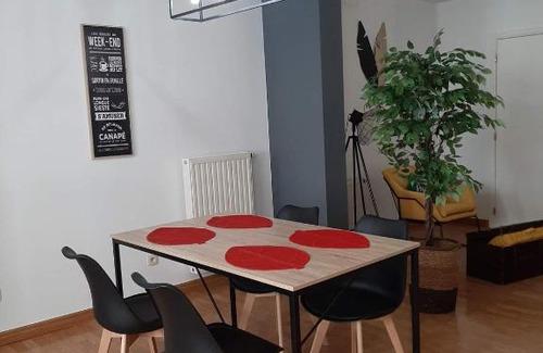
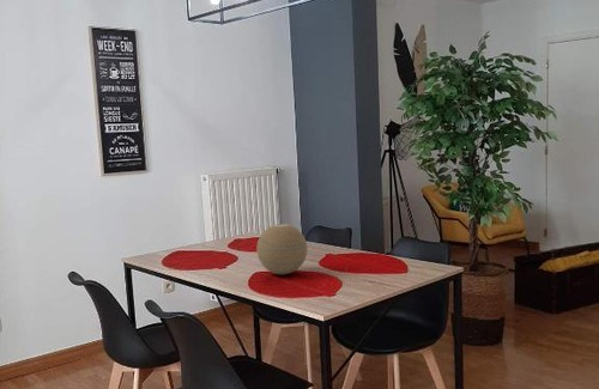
+ decorative orb [255,223,309,275]
